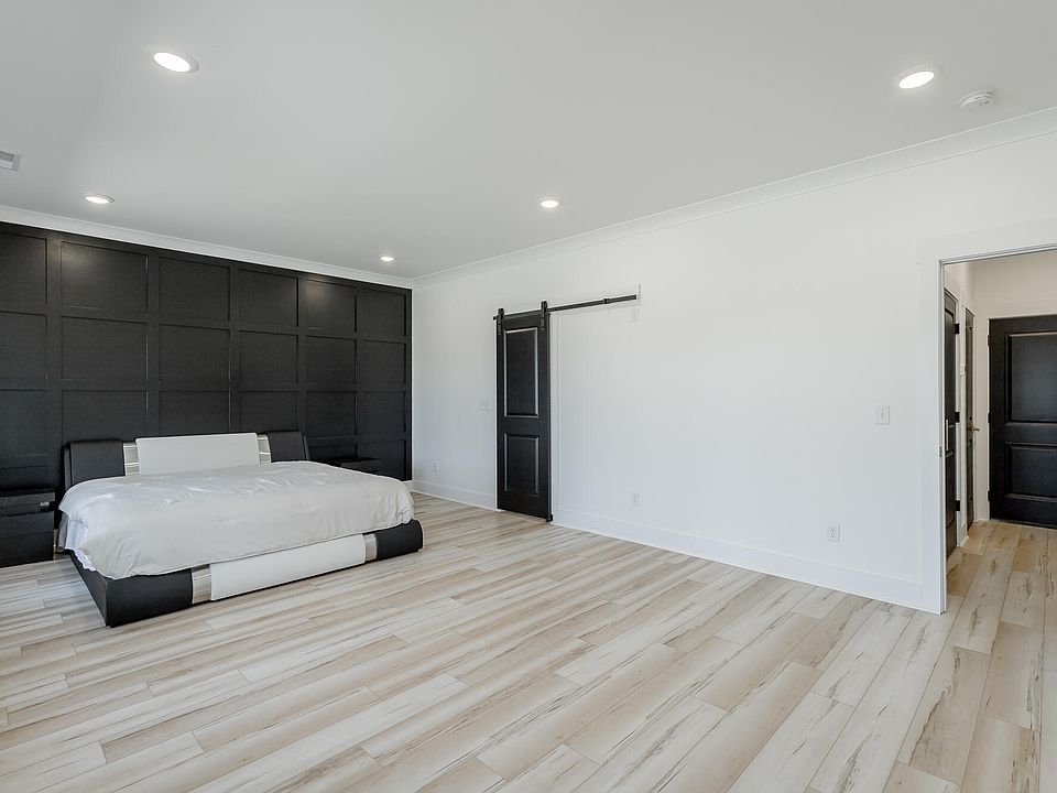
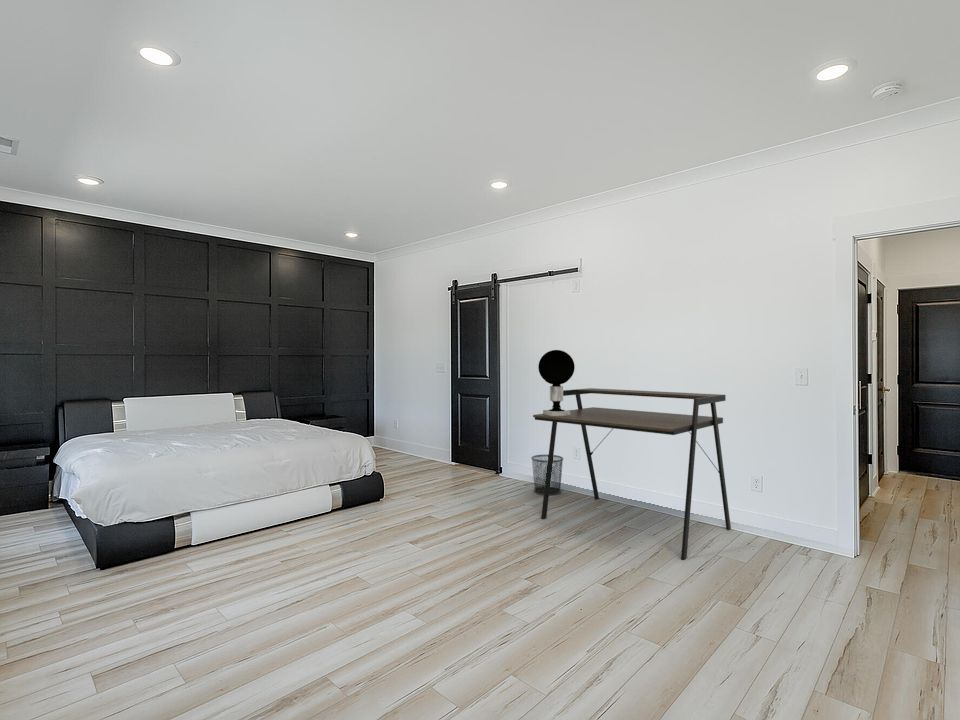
+ desk [532,387,732,560]
+ waste bin [530,454,564,496]
+ table lamp [537,349,576,416]
